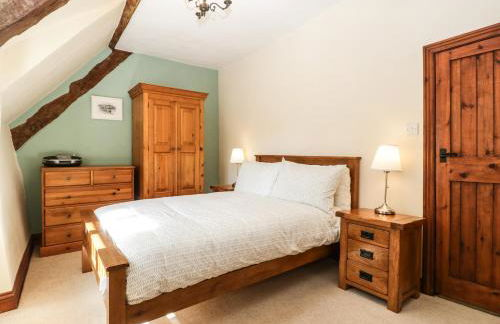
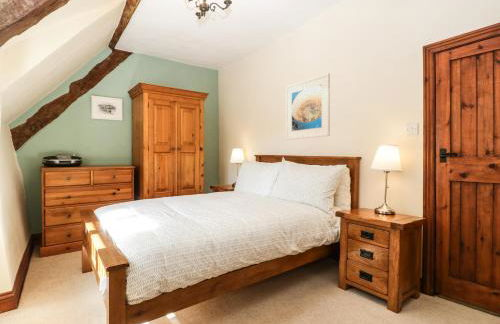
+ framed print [285,72,331,141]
